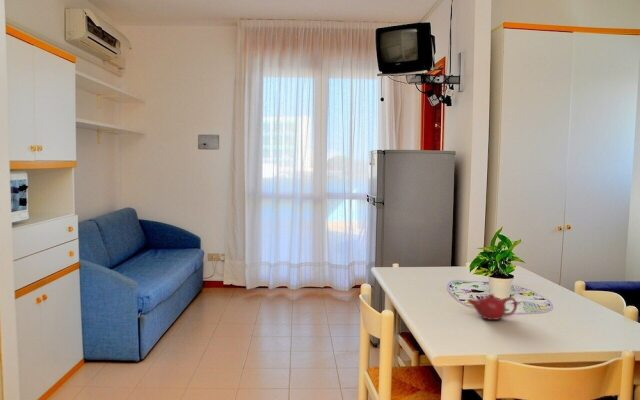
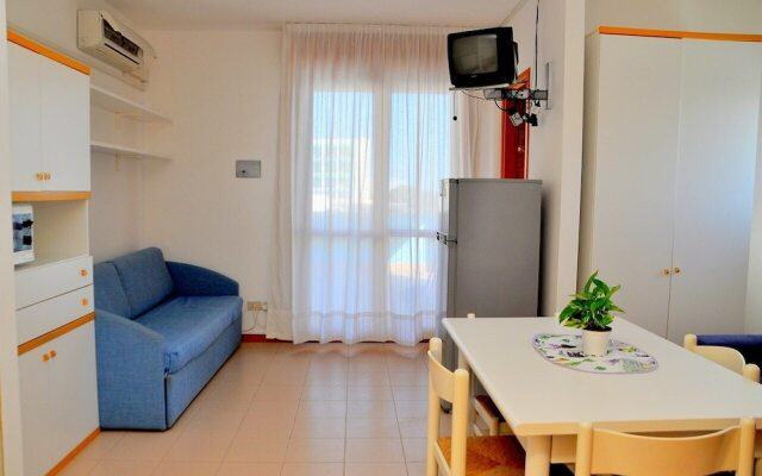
- teapot [466,293,518,321]
